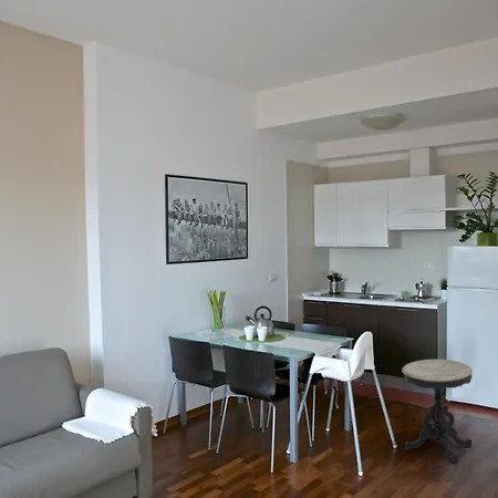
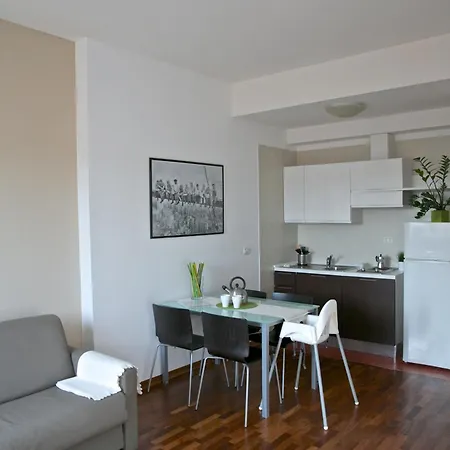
- side table [401,359,474,464]
